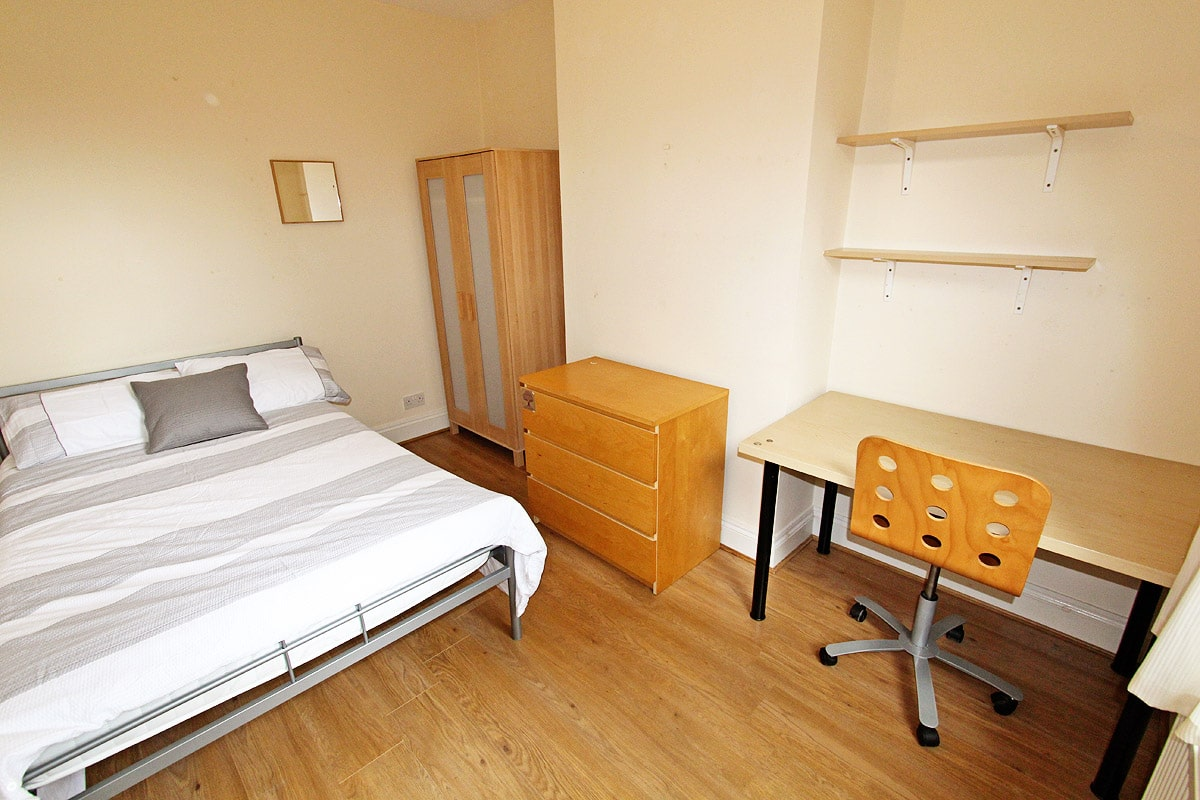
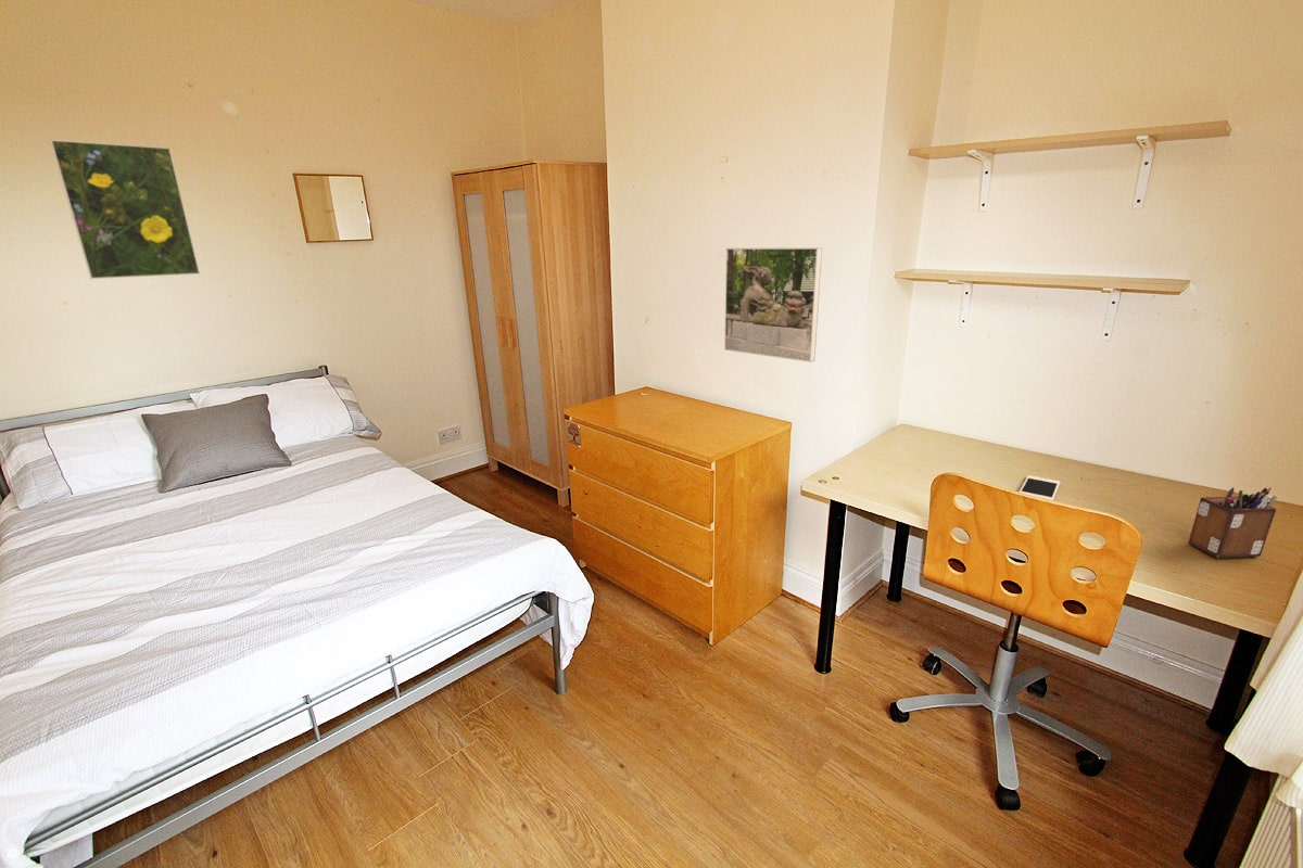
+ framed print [49,139,201,280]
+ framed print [723,246,823,363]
+ desk organizer [1188,486,1278,559]
+ cell phone [1017,474,1061,501]
